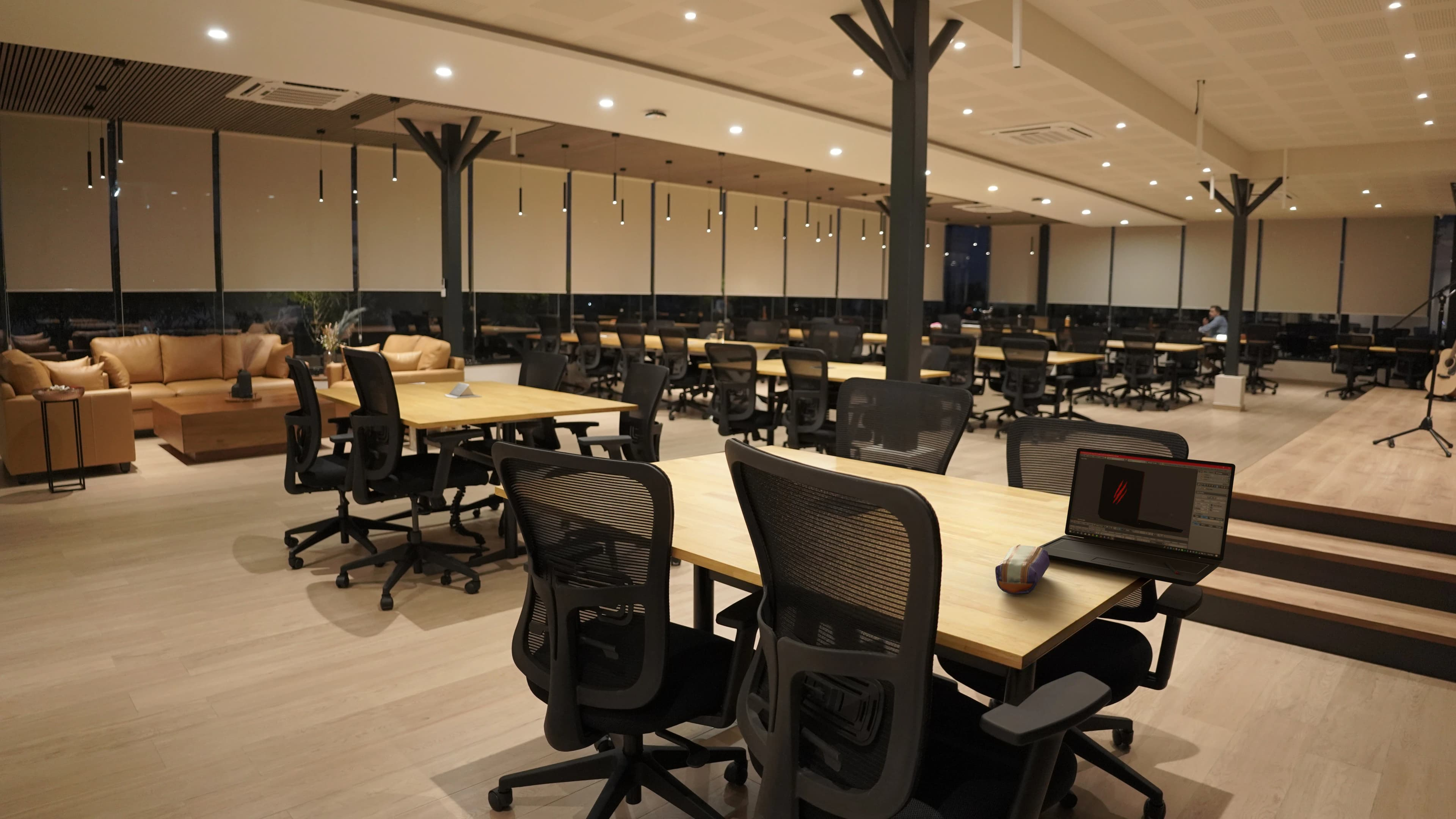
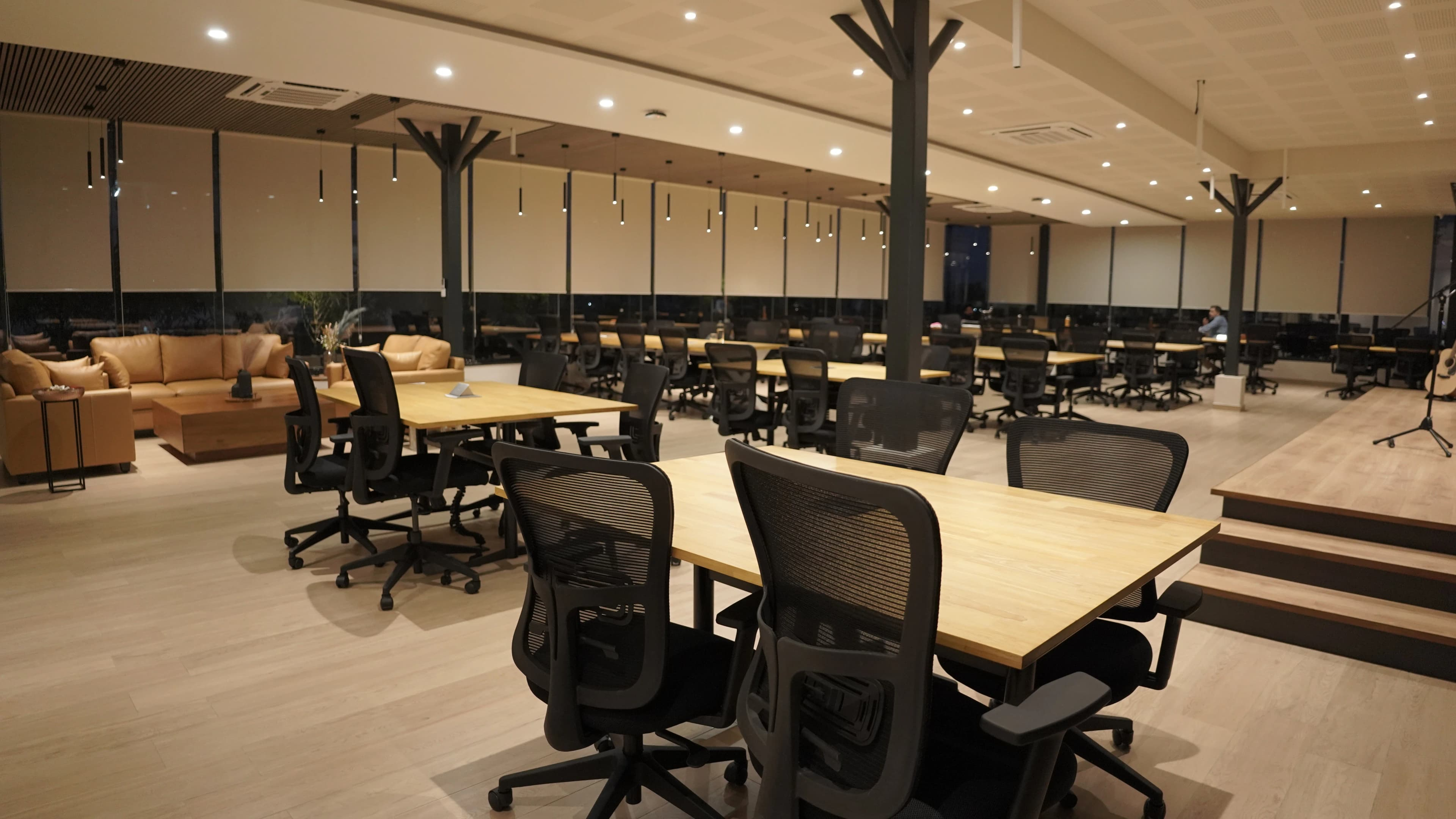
- pencil case [995,544,1050,595]
- laptop [1039,448,1236,587]
